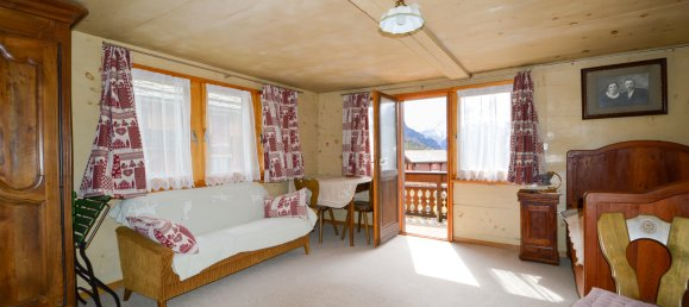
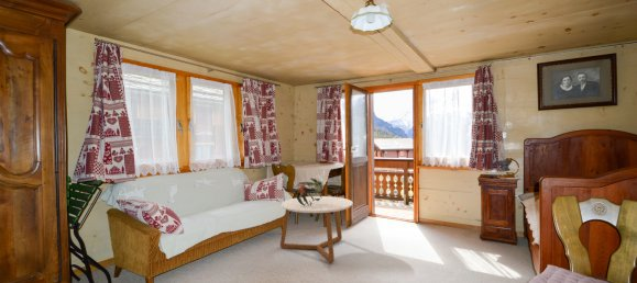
+ cut plant [295,177,325,206]
+ coffee table [279,195,354,263]
